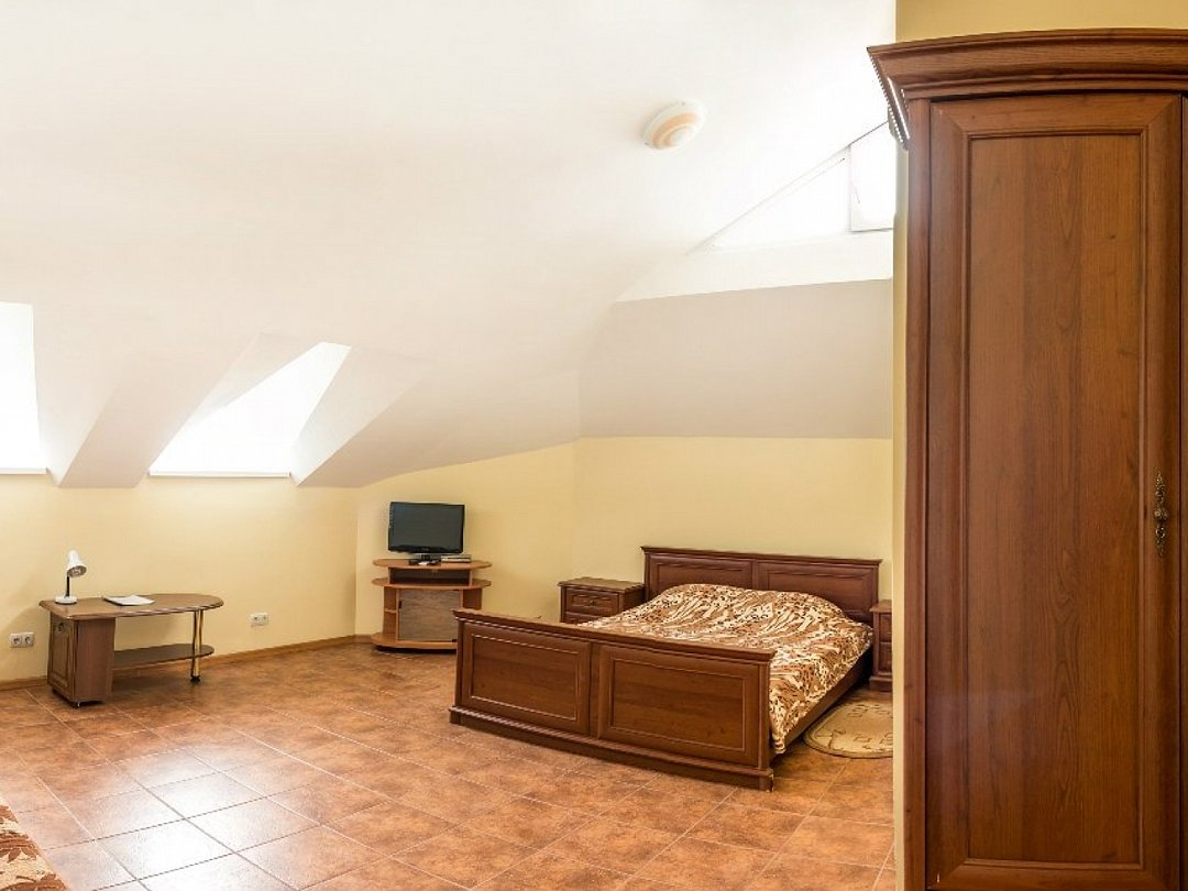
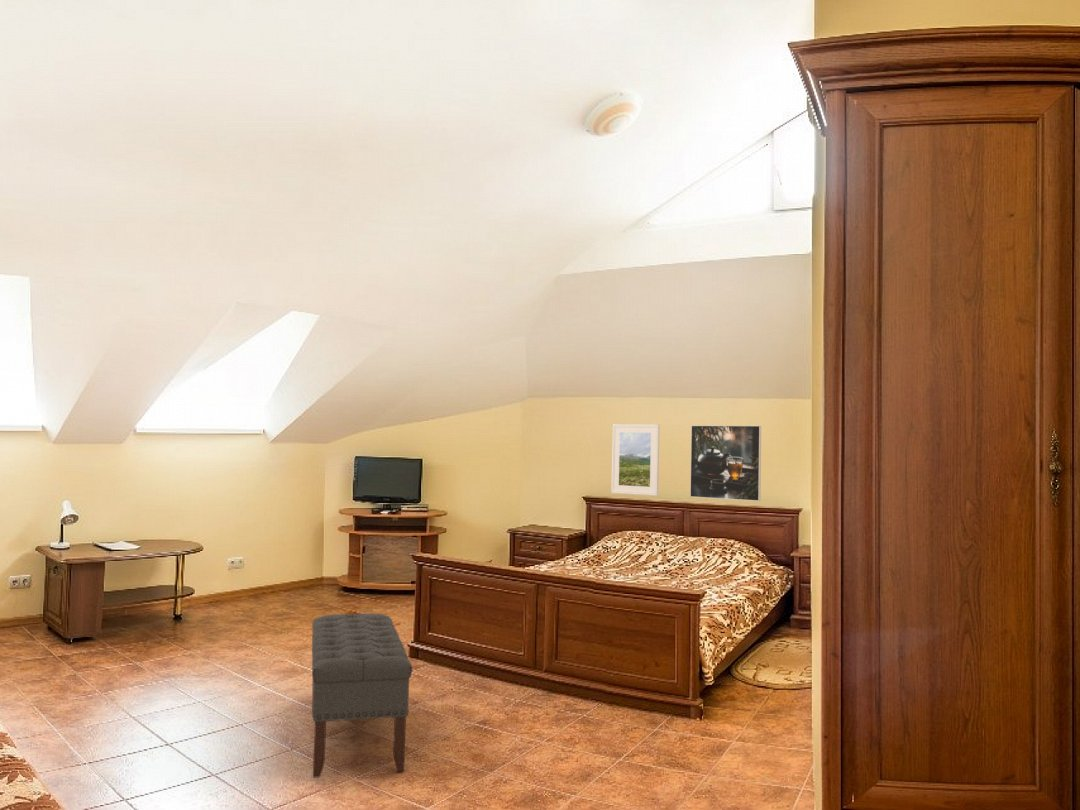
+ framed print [610,423,661,497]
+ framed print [689,424,762,502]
+ bench [311,612,413,779]
